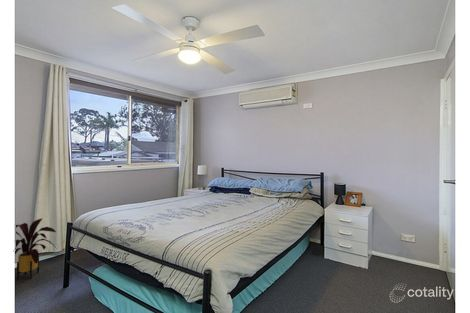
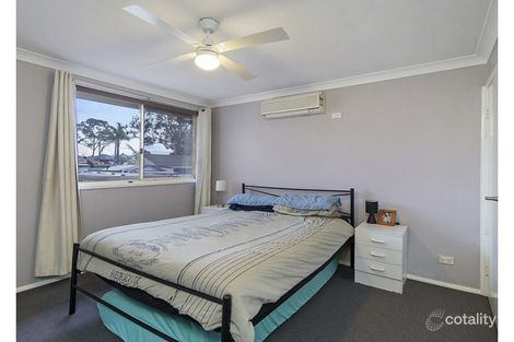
- house plant [14,217,58,281]
